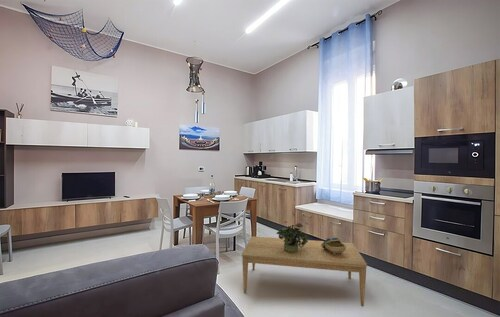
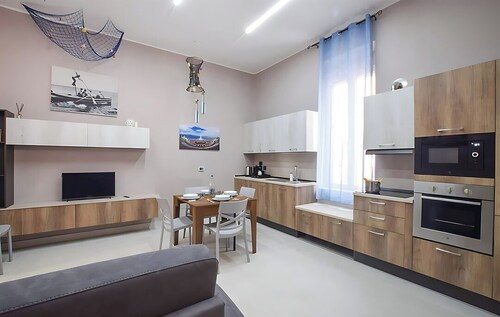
- decorative container [321,236,346,255]
- potted plant [276,220,308,252]
- coffee table [241,235,368,307]
